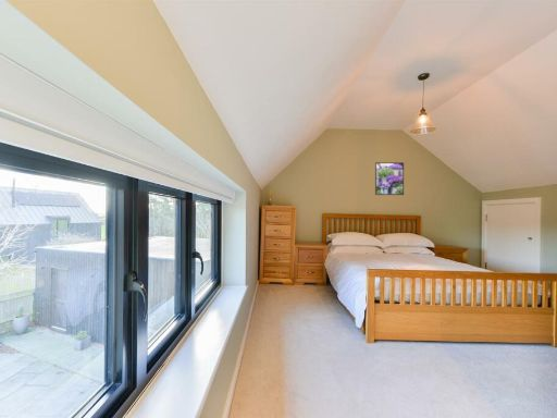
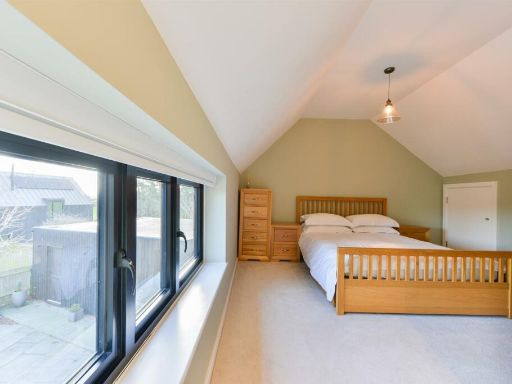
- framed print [374,161,405,196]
